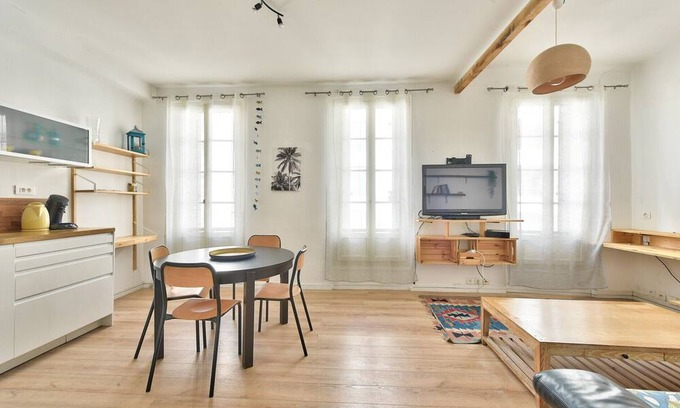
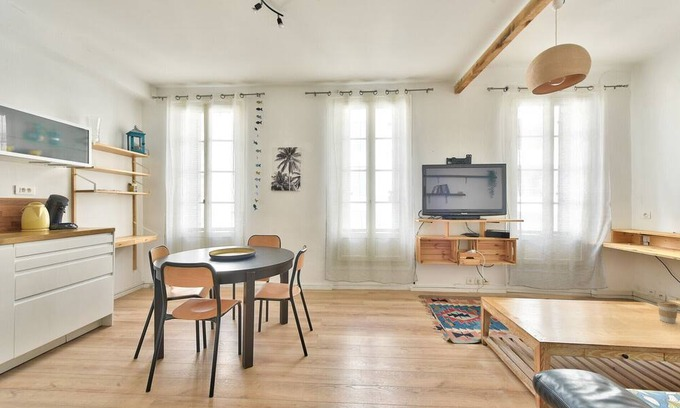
+ coffee cup [656,301,679,324]
